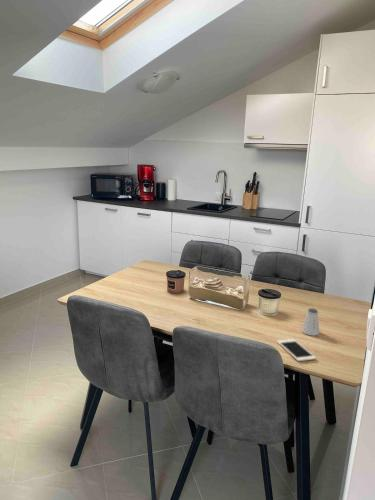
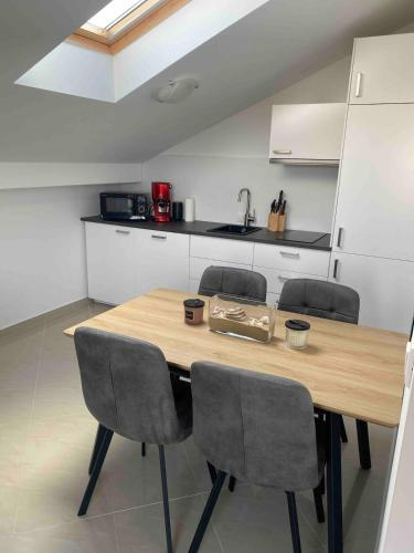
- saltshaker [301,307,321,337]
- cell phone [276,338,317,362]
